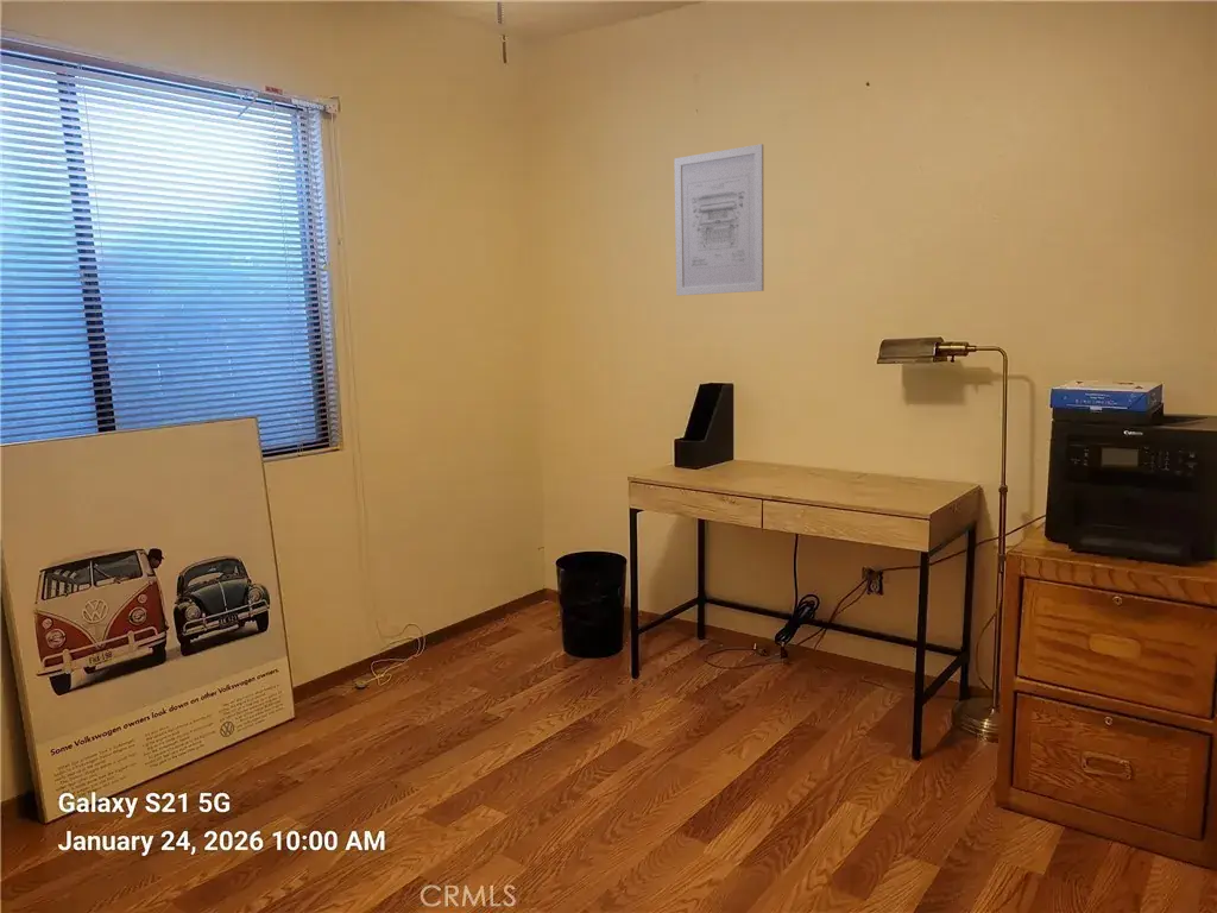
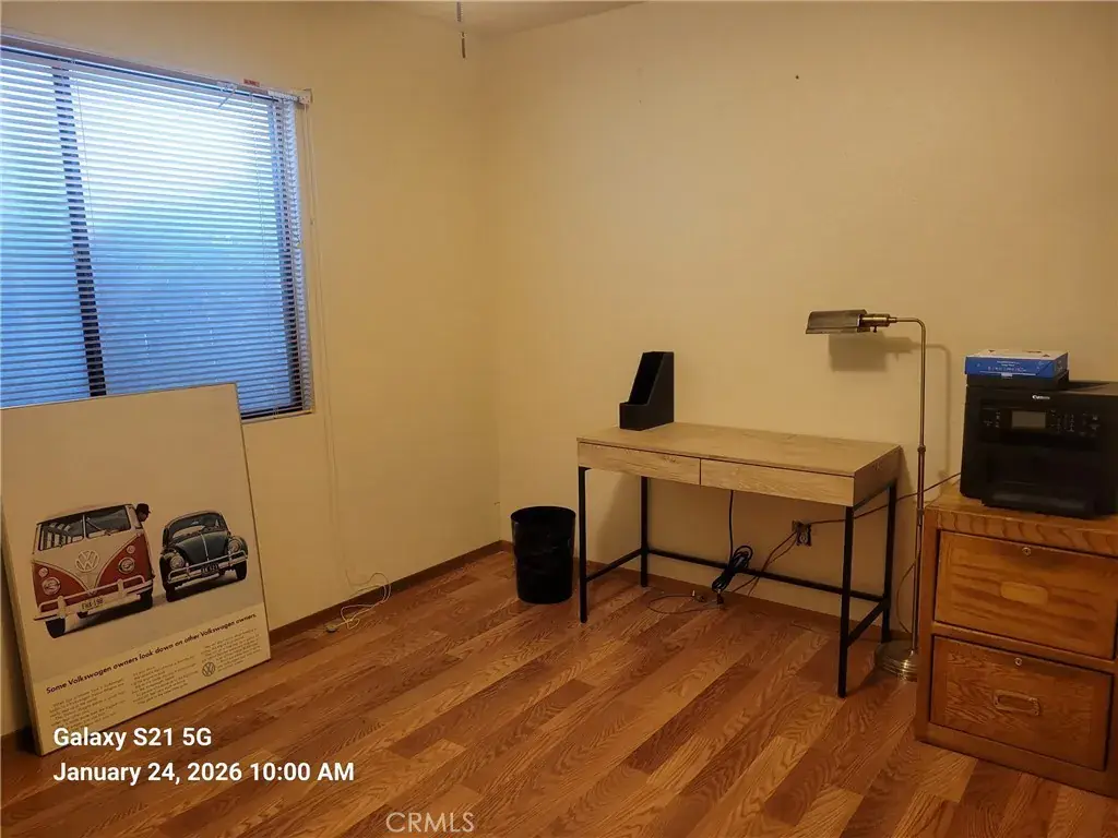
- wall art [673,143,765,297]
